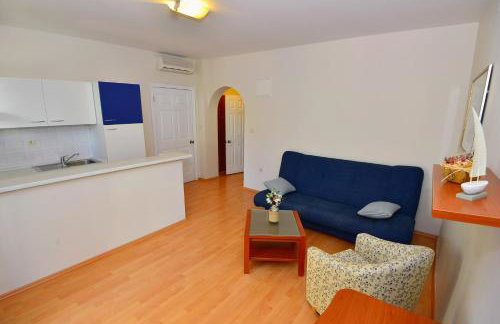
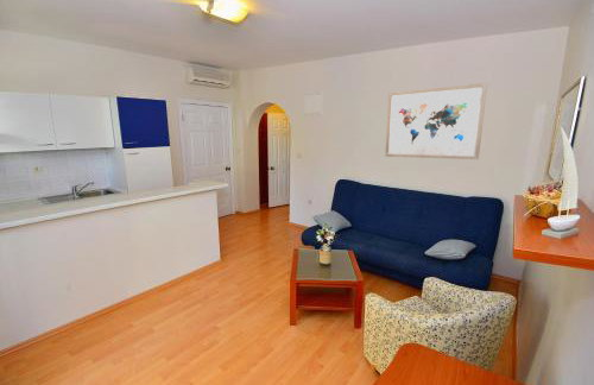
+ wall art [384,82,488,160]
